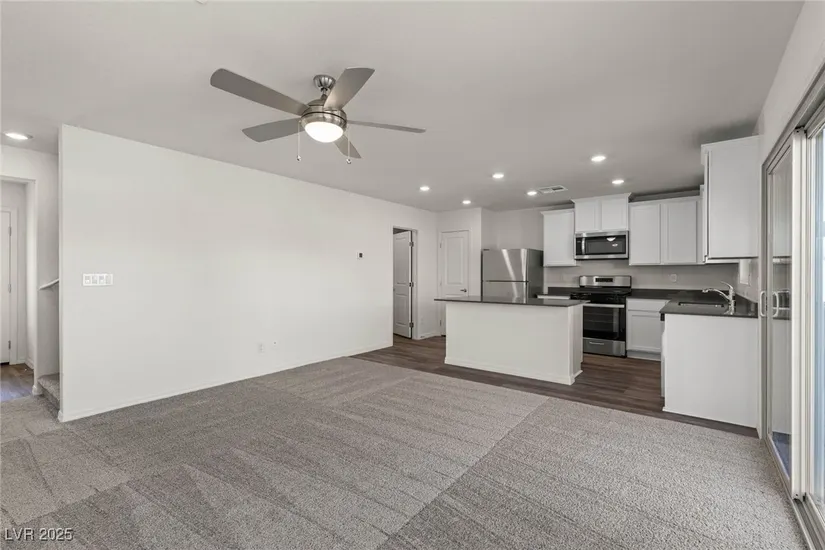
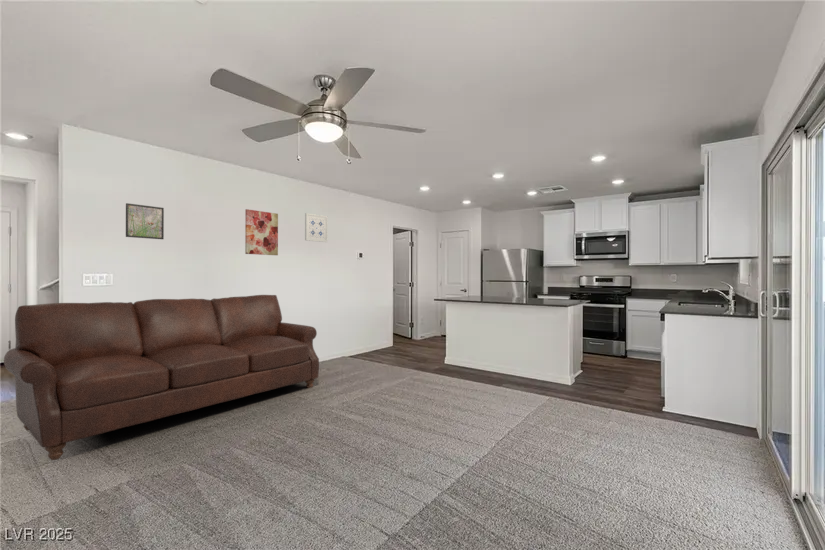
+ wall art [304,212,329,243]
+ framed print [125,202,165,240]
+ sofa [3,294,320,461]
+ wall art [244,208,279,256]
